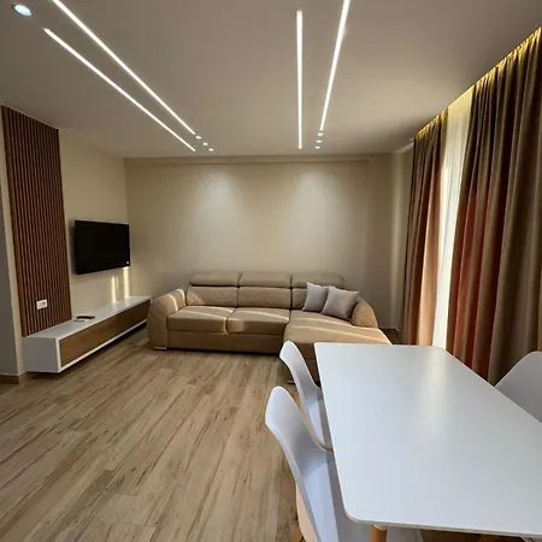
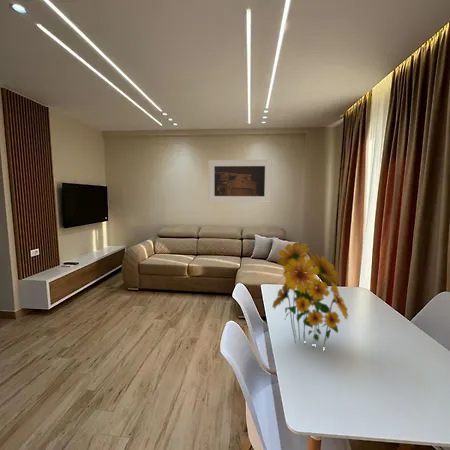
+ flower bouquet [271,240,349,350]
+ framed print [207,159,272,204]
